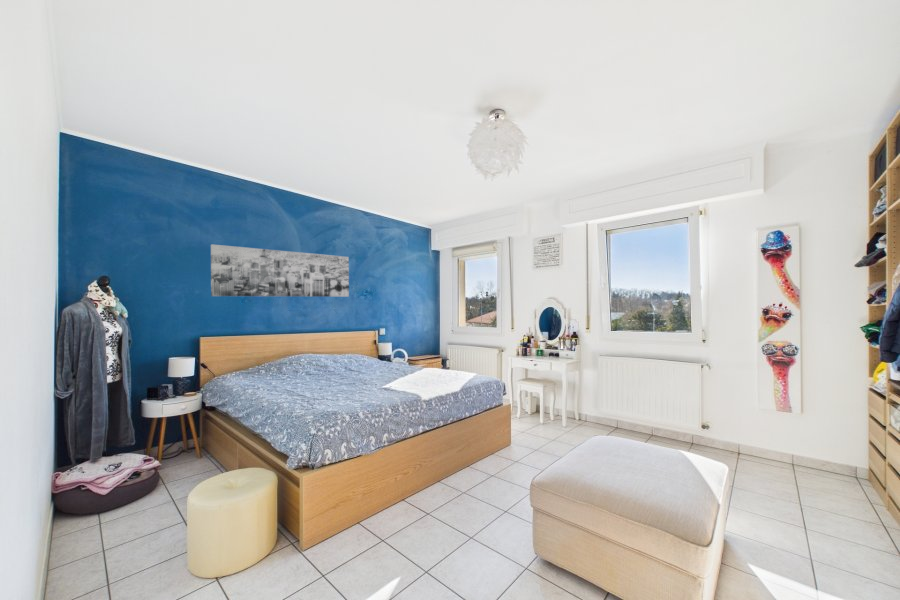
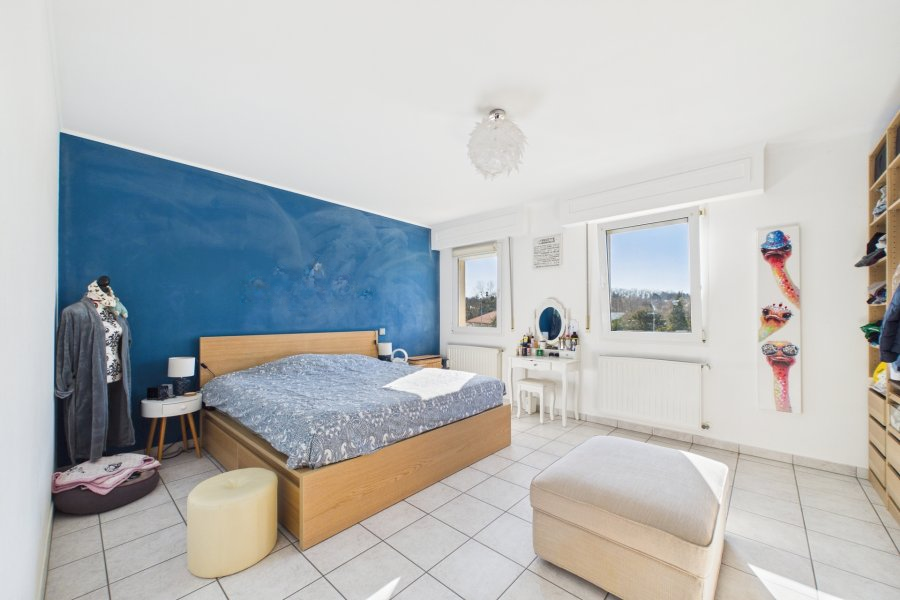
- wall art [210,243,350,298]
